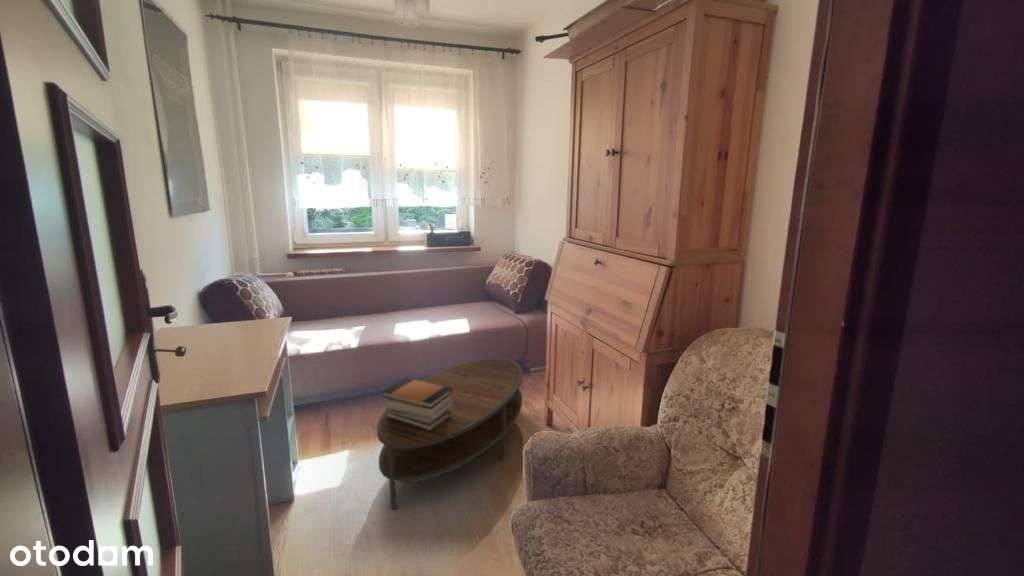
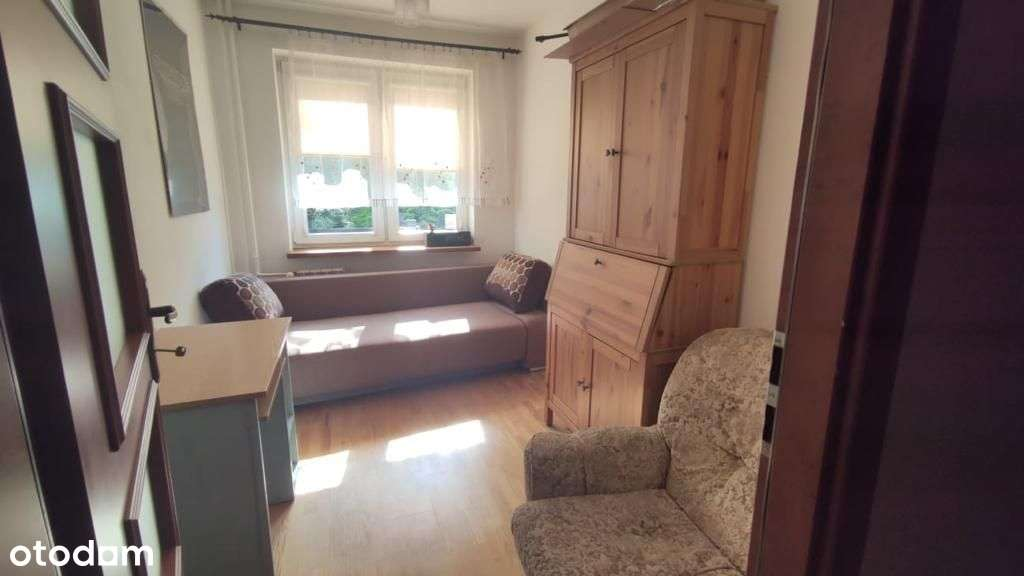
- coffee table [376,357,524,510]
- book stack [381,377,452,430]
